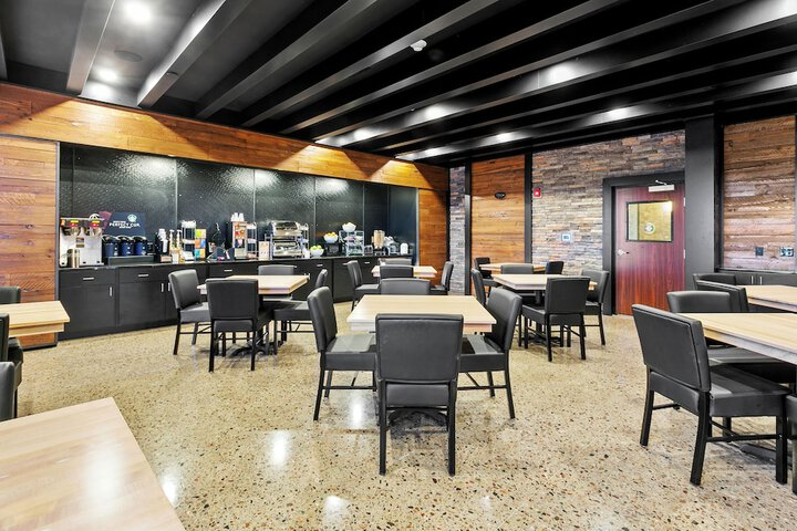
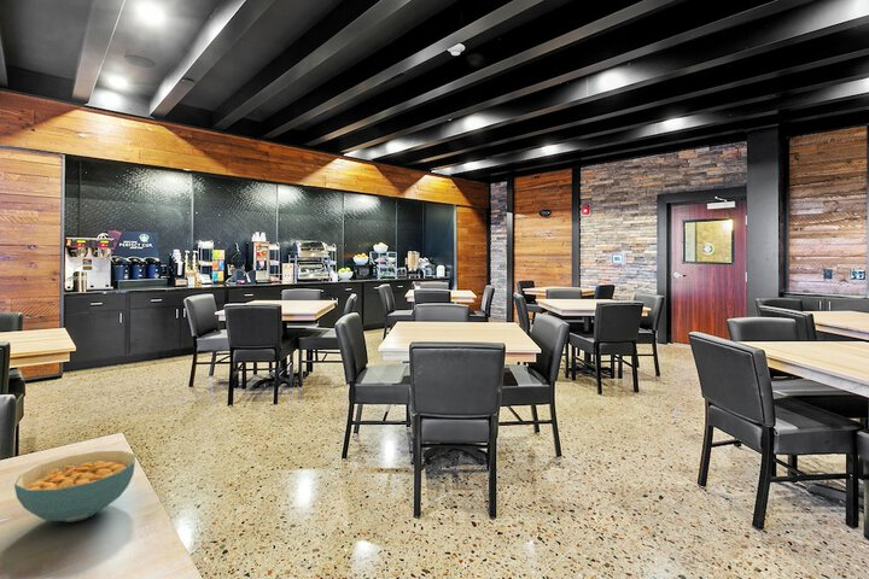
+ cereal bowl [13,450,136,524]
